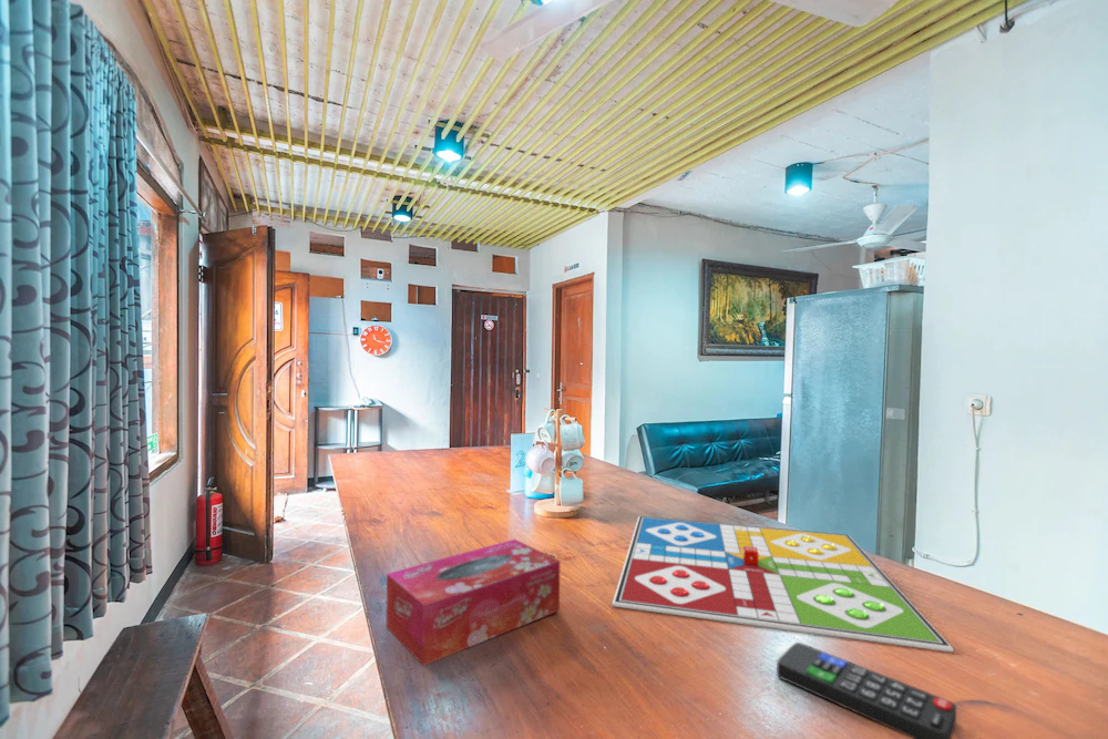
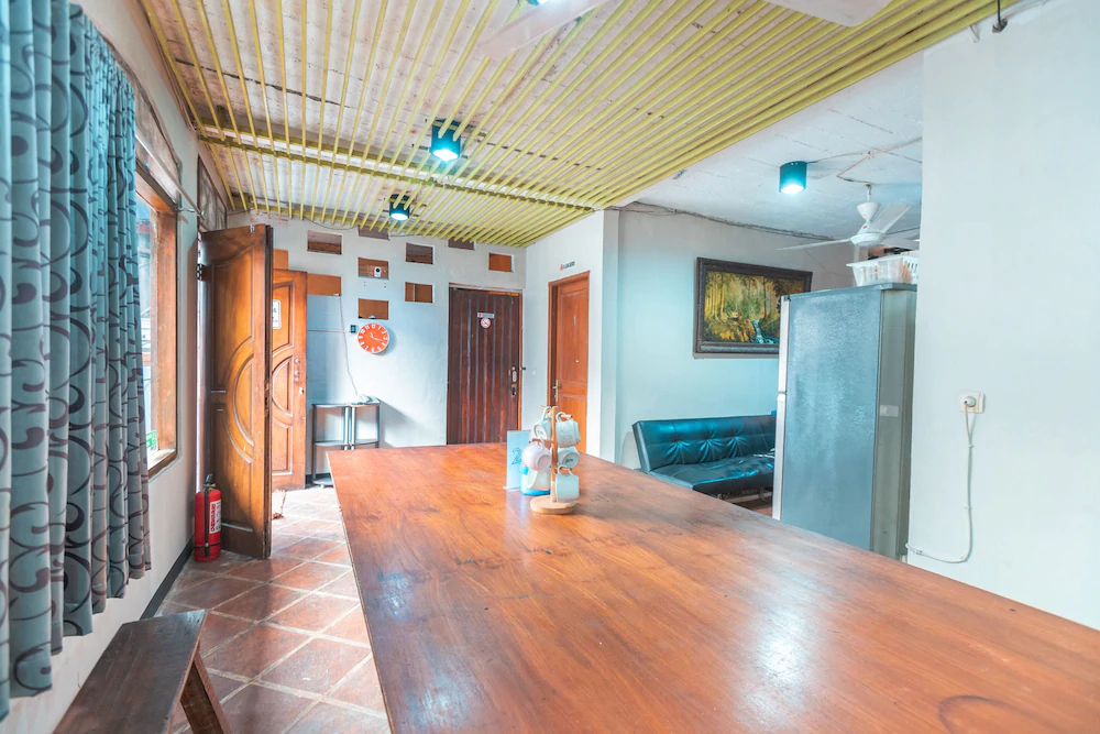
- tissue box [386,538,562,667]
- gameboard [612,515,954,654]
- remote control [776,642,957,739]
